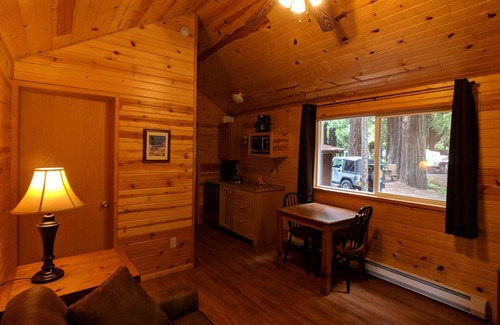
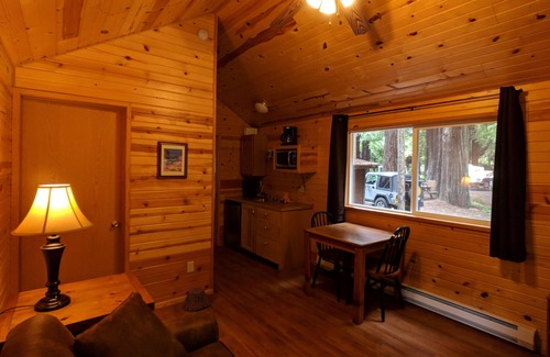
+ woven basket [182,287,211,312]
